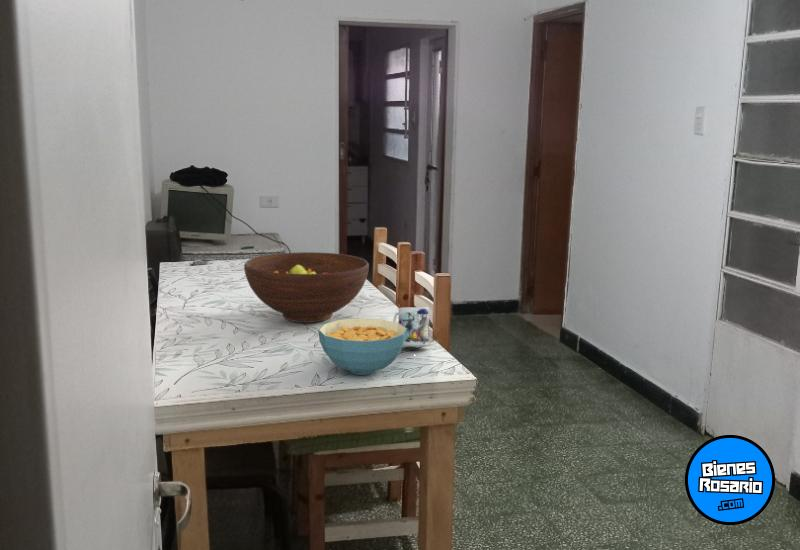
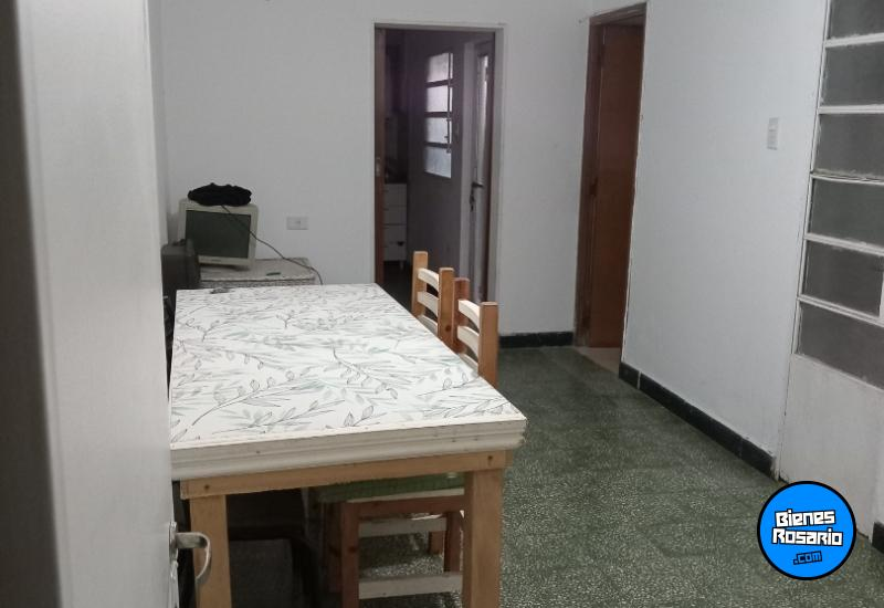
- cereal bowl [317,317,407,376]
- fruit bowl [243,251,370,324]
- mug [392,306,430,348]
